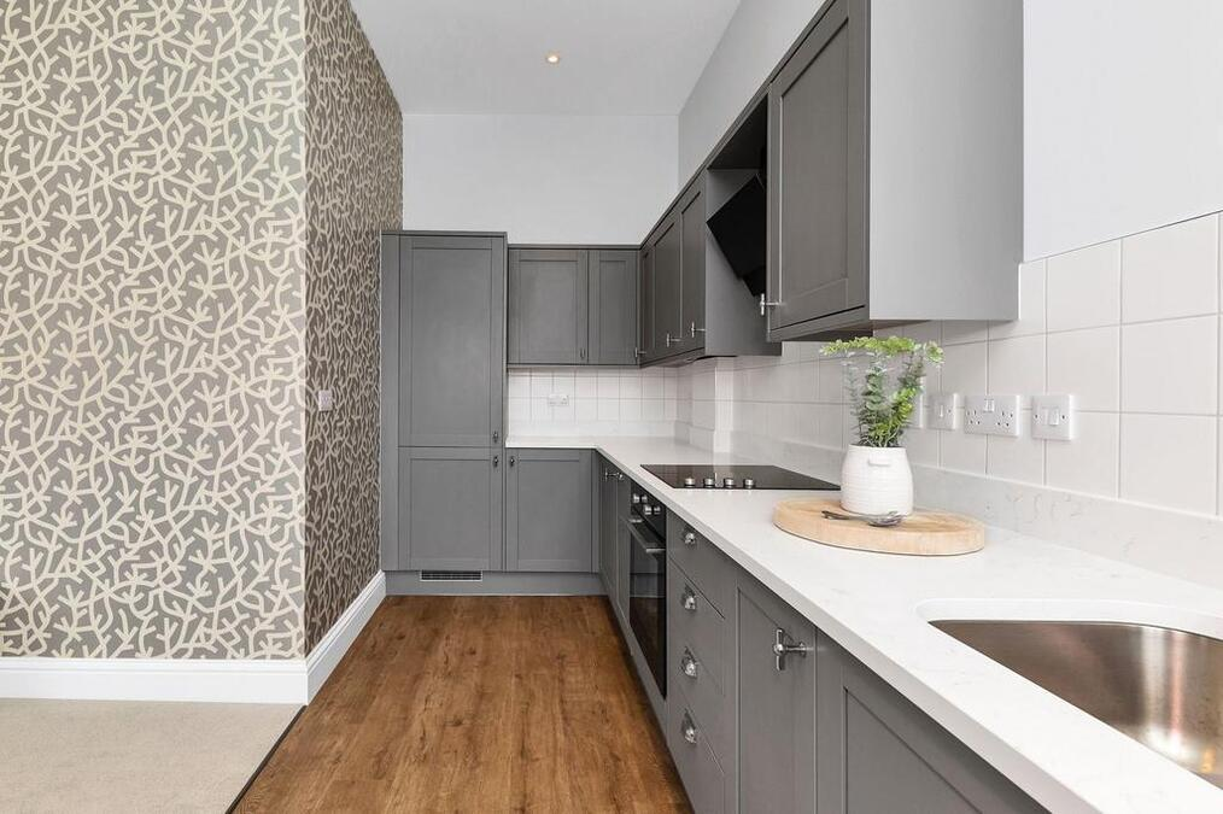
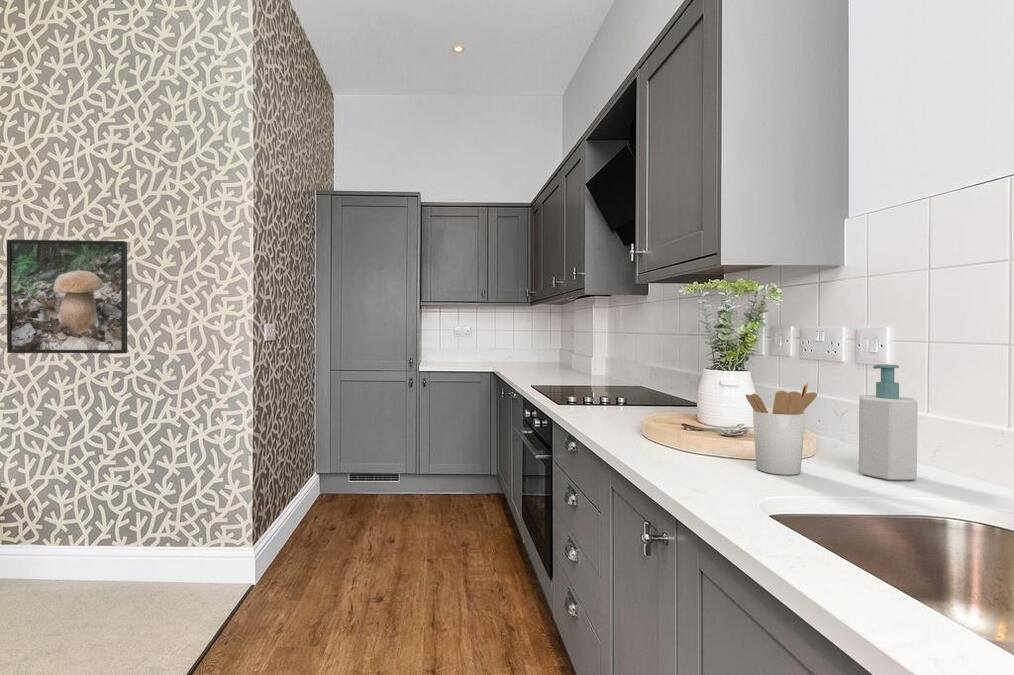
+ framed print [6,239,128,354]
+ soap bottle [858,363,919,481]
+ utensil holder [745,382,818,476]
